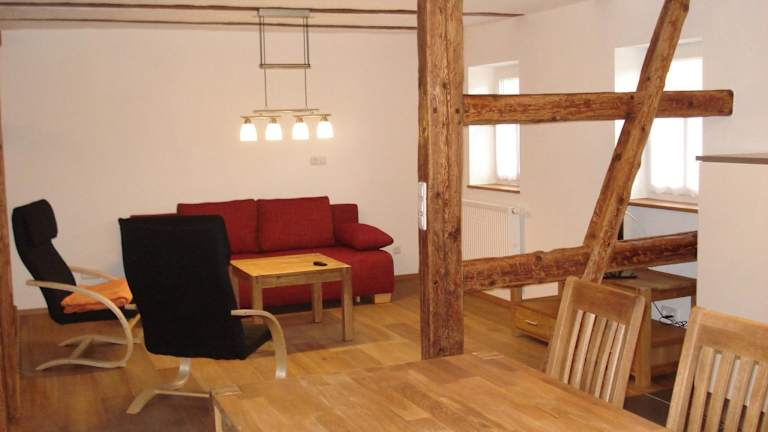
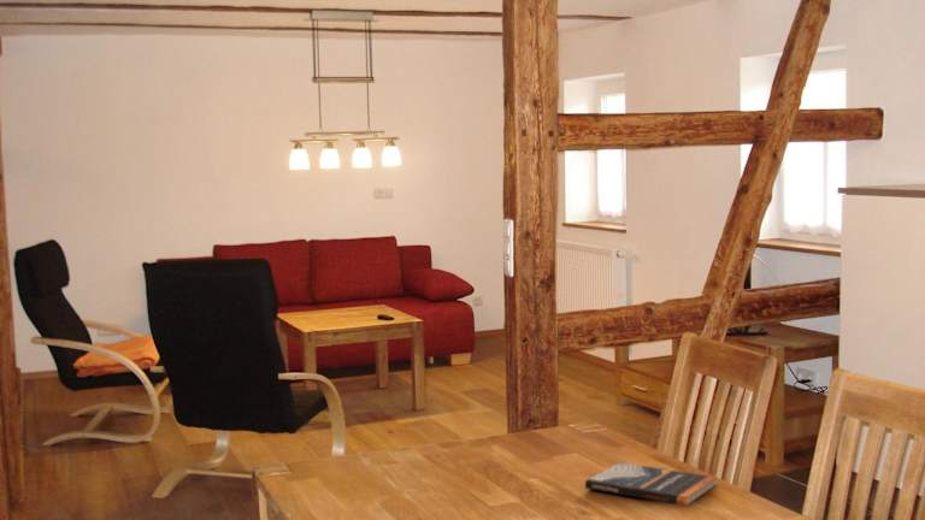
+ book [584,461,718,507]
